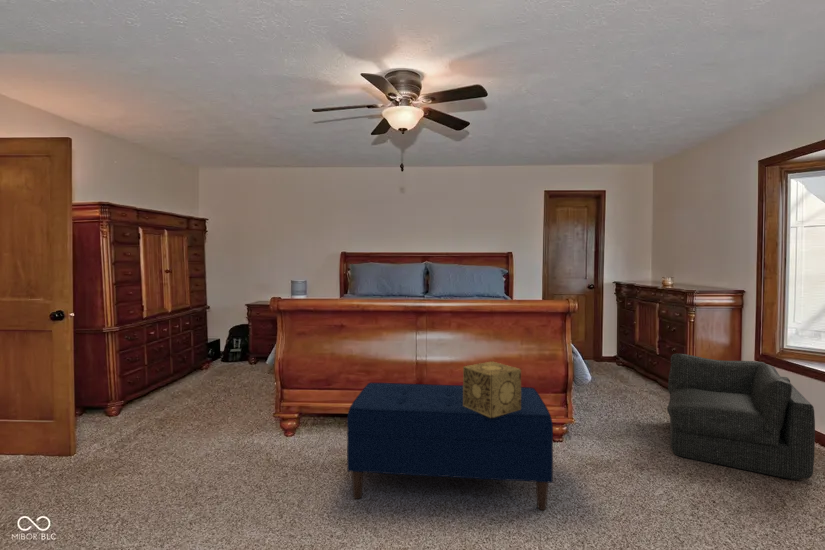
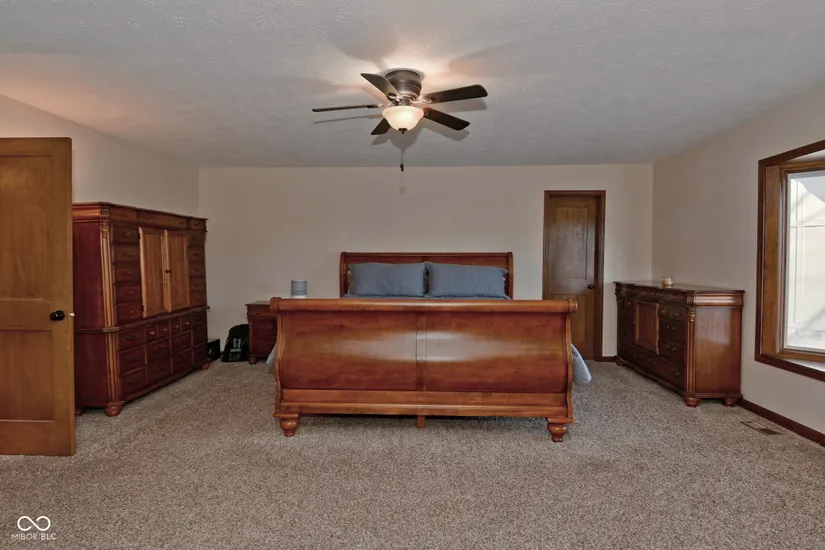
- armchair [666,353,816,481]
- decorative box [462,361,522,418]
- bench [346,382,554,511]
